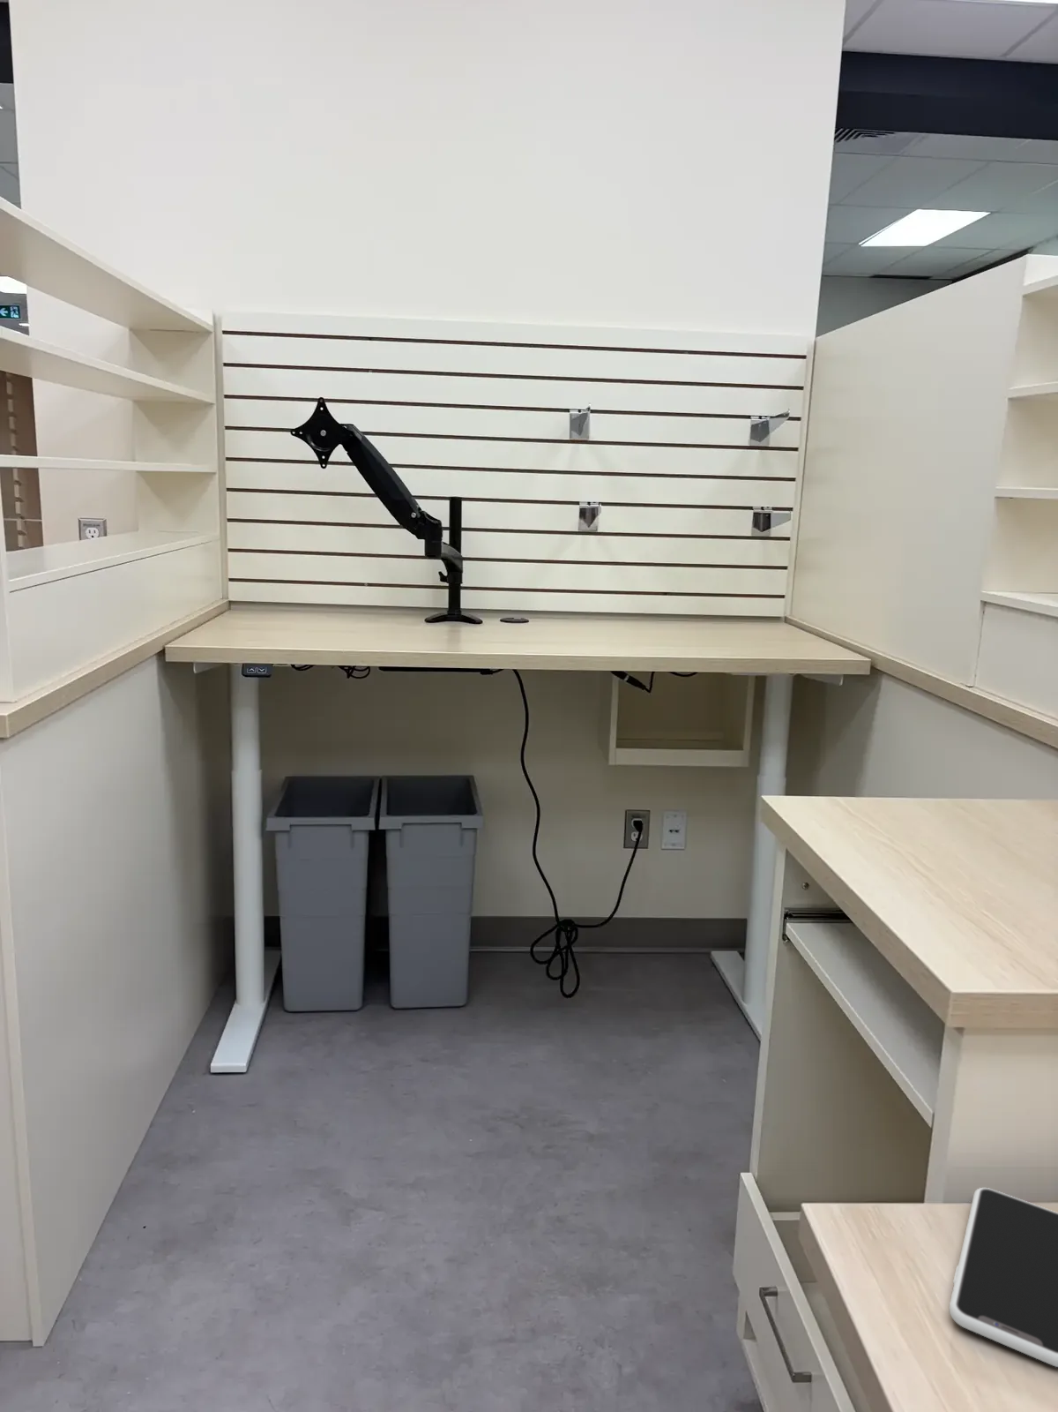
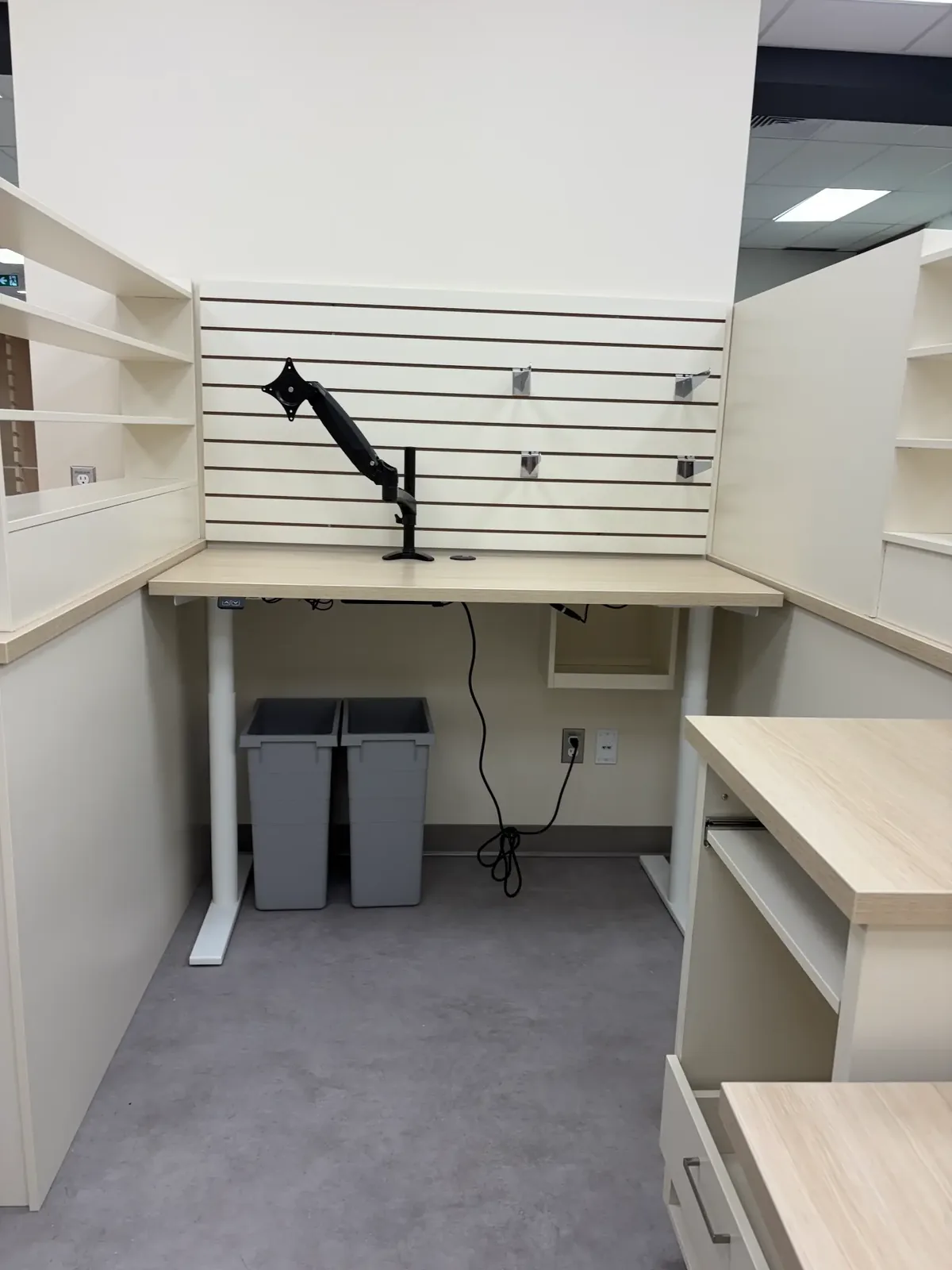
- smartphone [949,1187,1058,1368]
